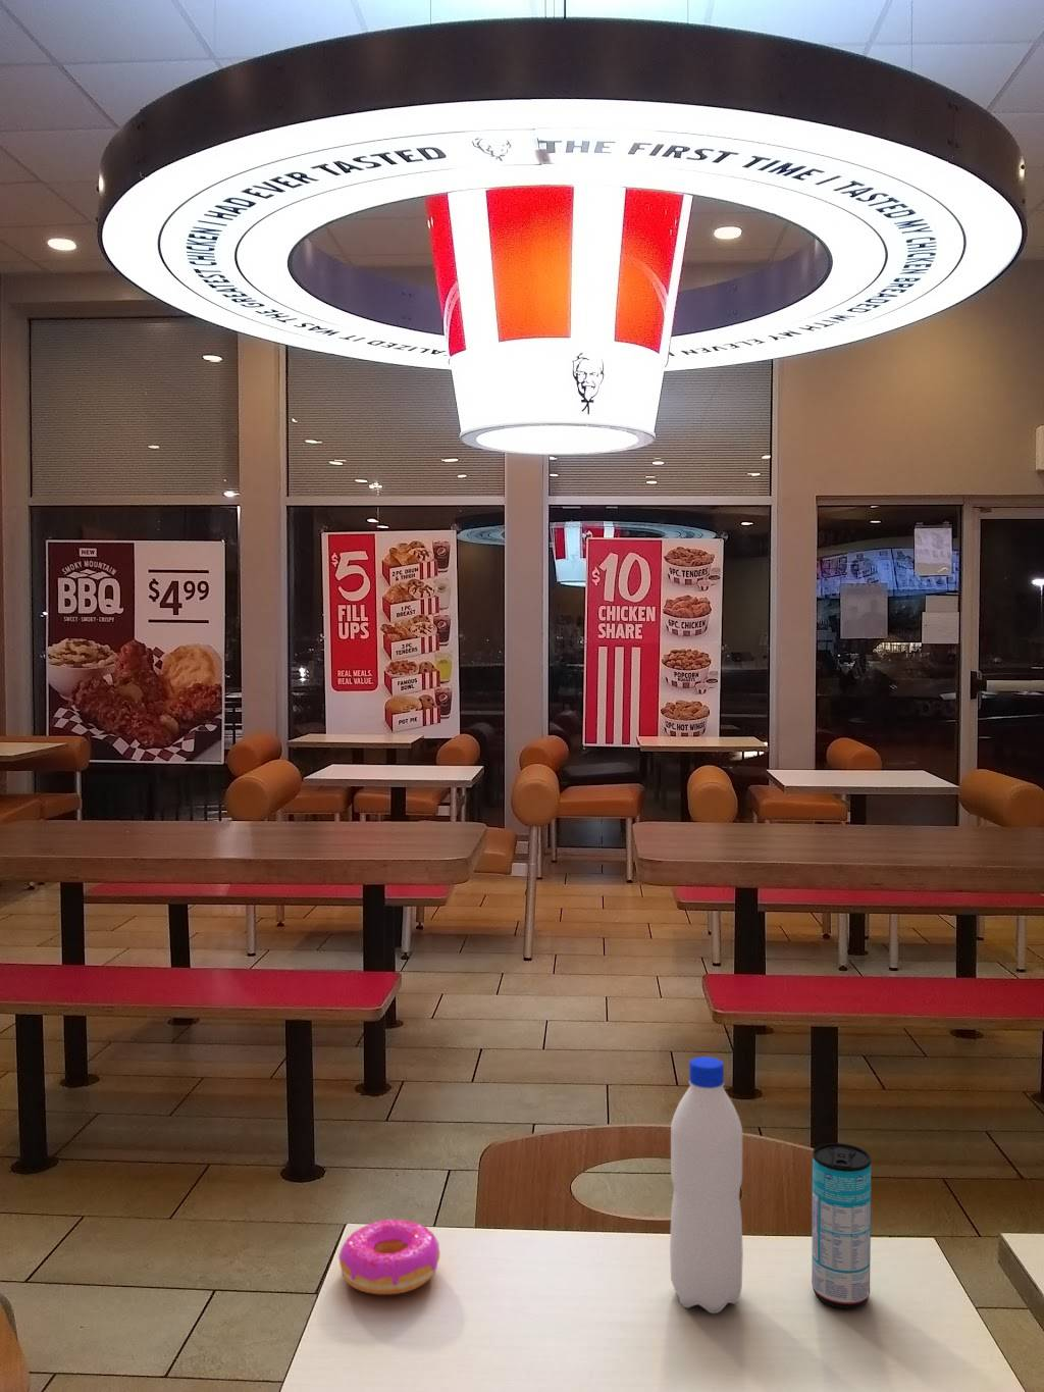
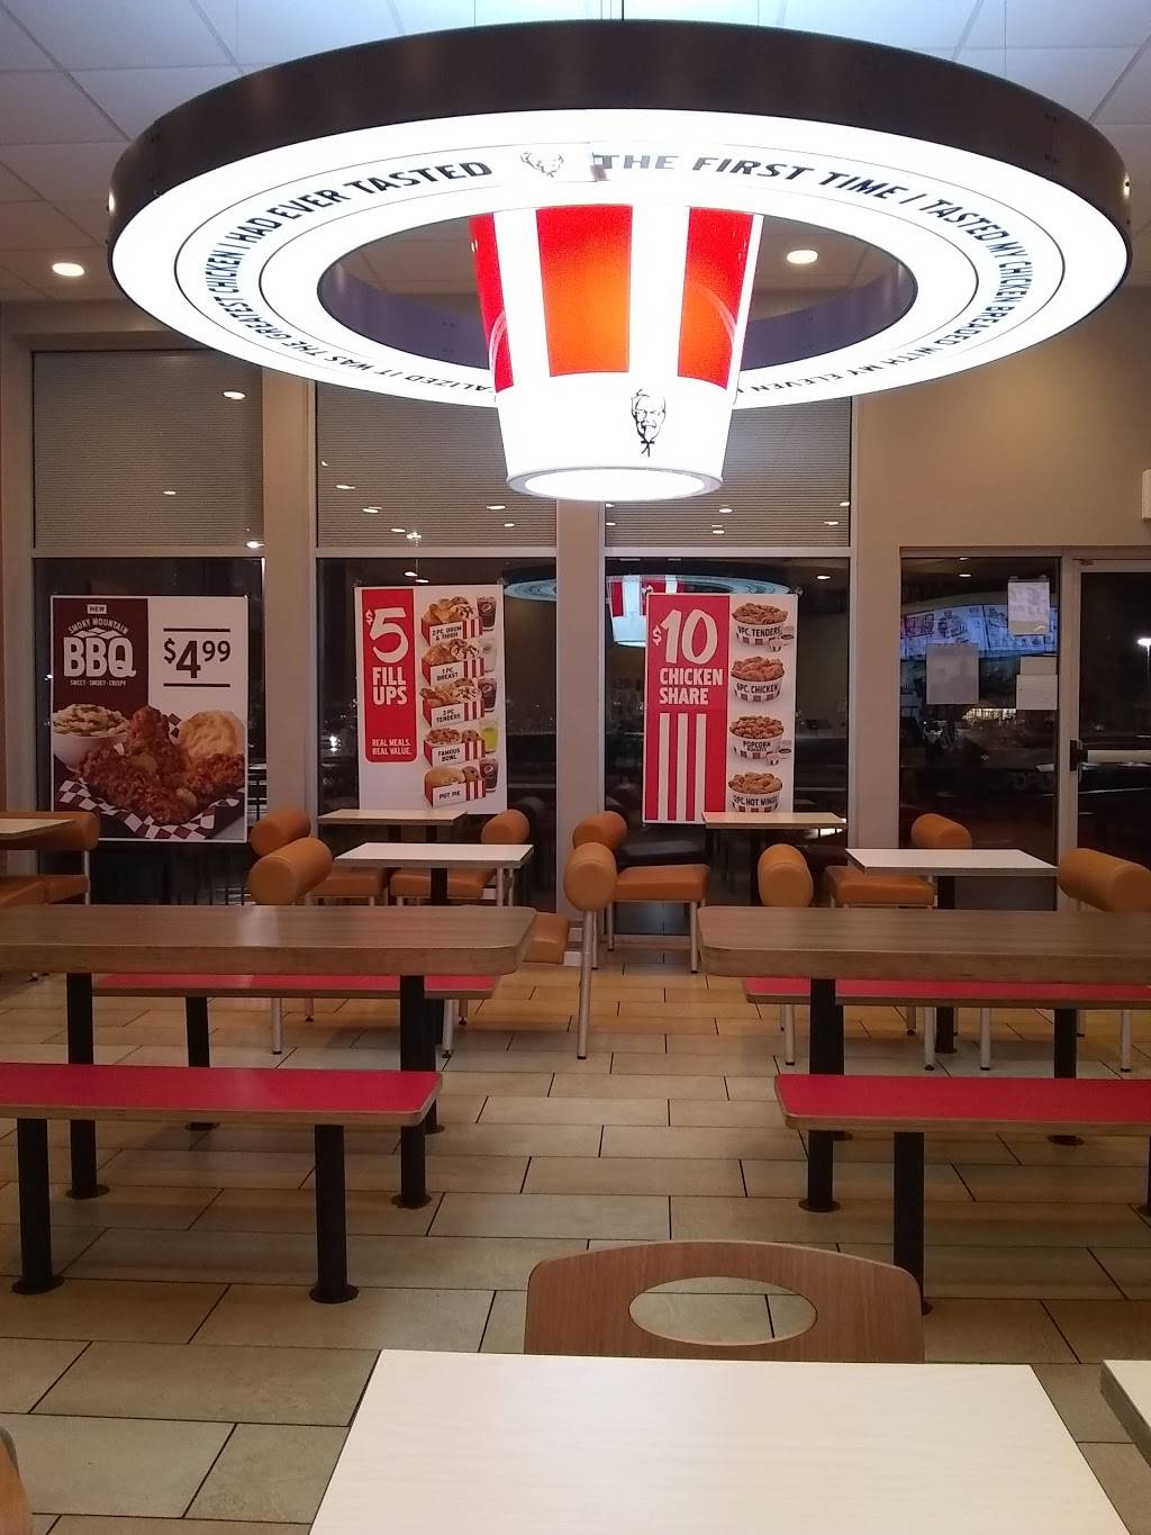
- water bottle [669,1055,745,1314]
- donut [338,1219,441,1295]
- beverage can [810,1142,872,1310]
